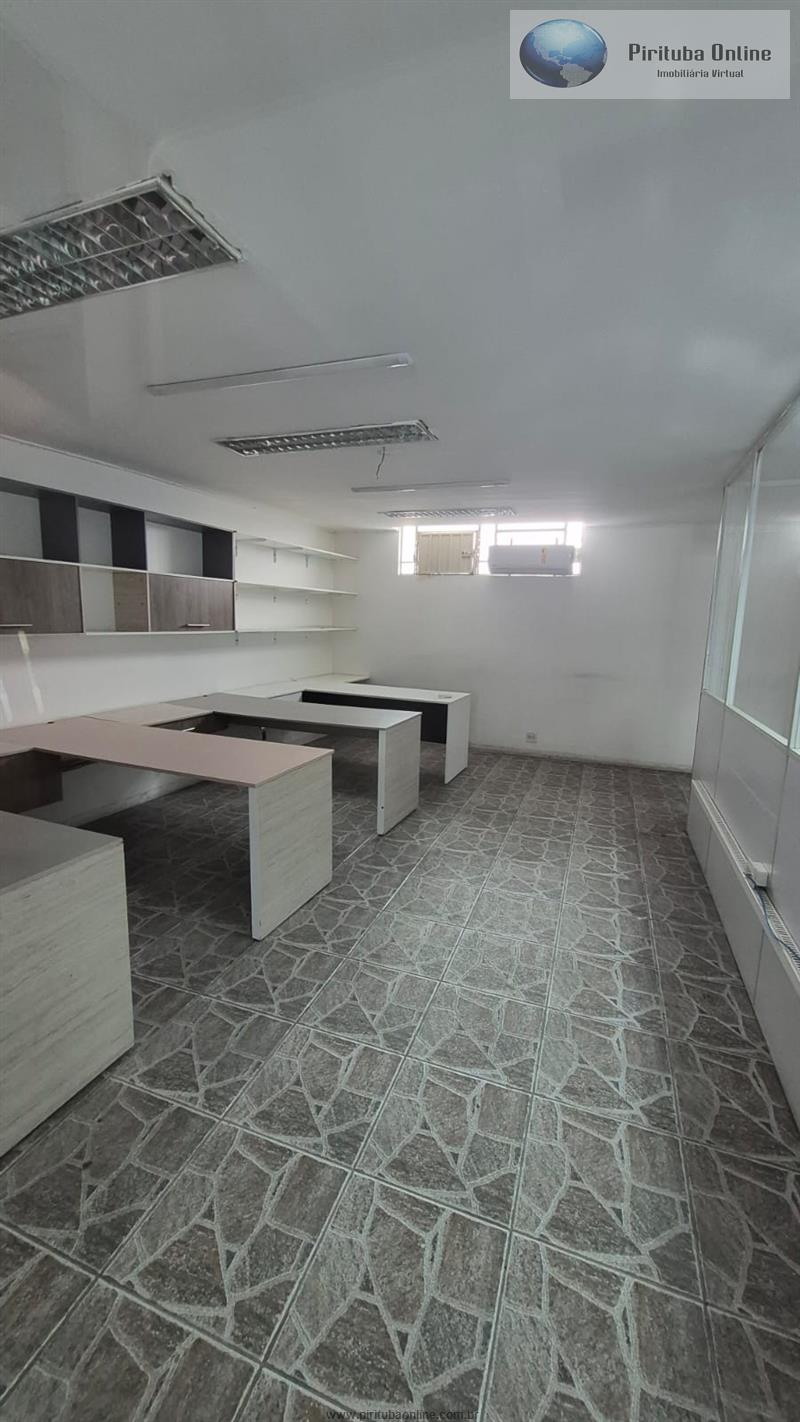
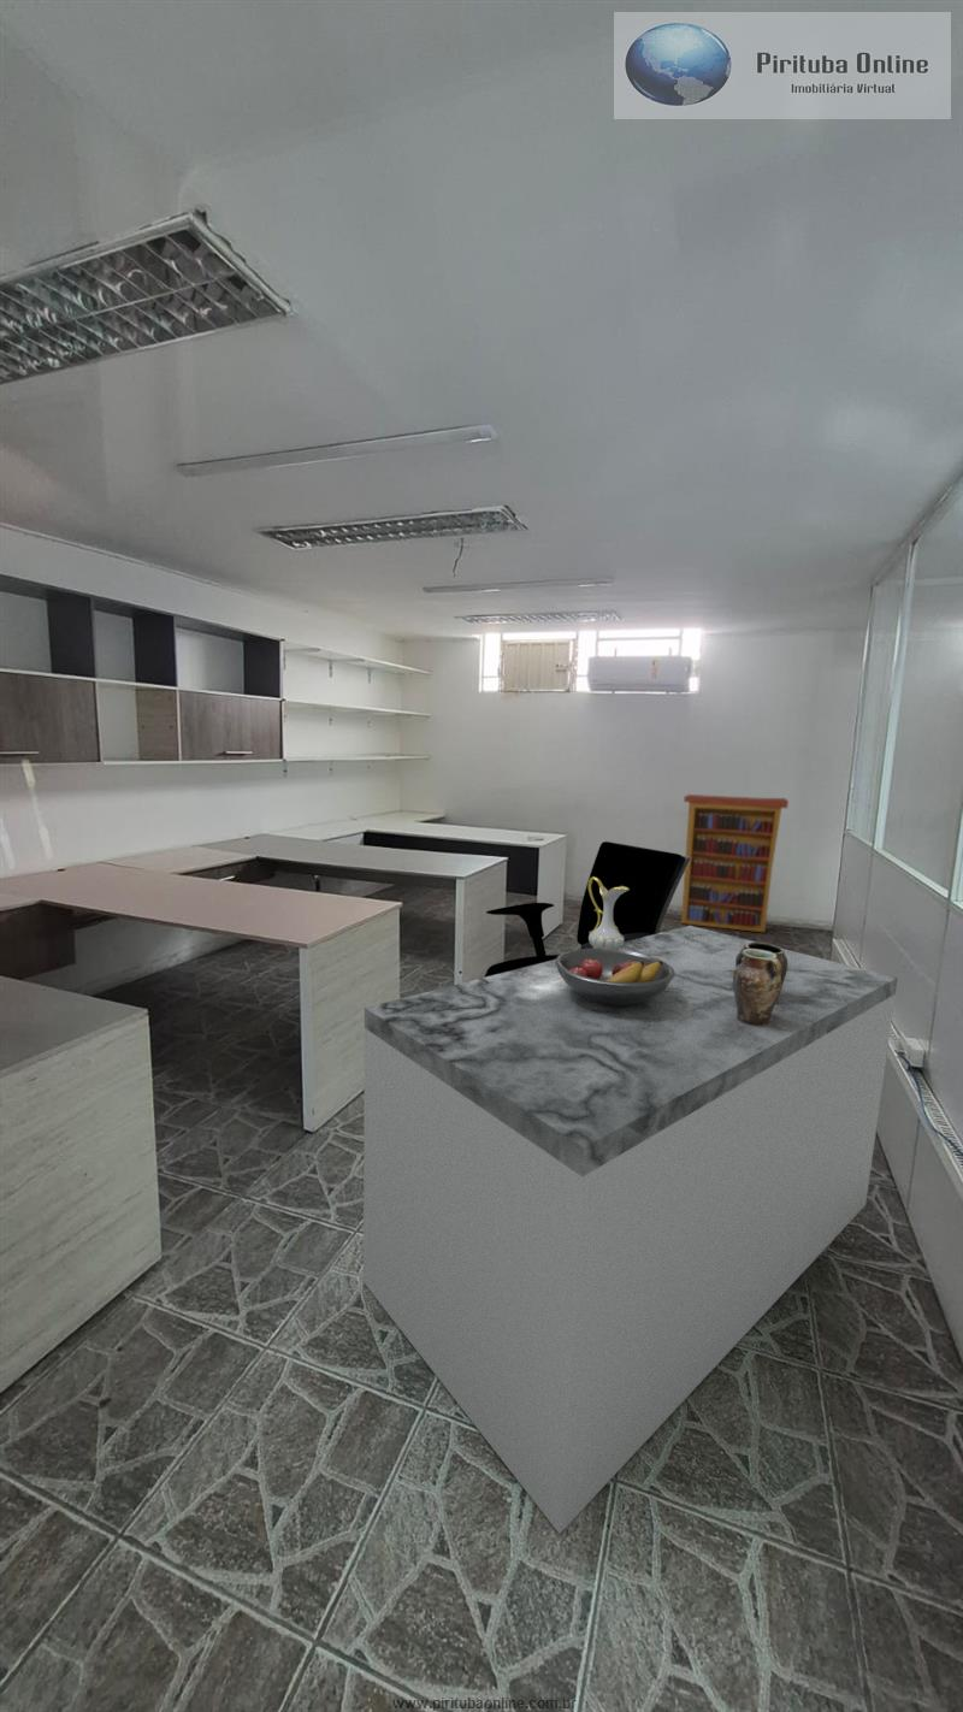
+ bookcase [680,793,790,933]
+ office chair [484,840,691,978]
+ jar set [733,941,787,1026]
+ fruit bowl [555,947,675,1005]
+ dining table [362,925,899,1535]
+ pitcher [587,876,630,949]
